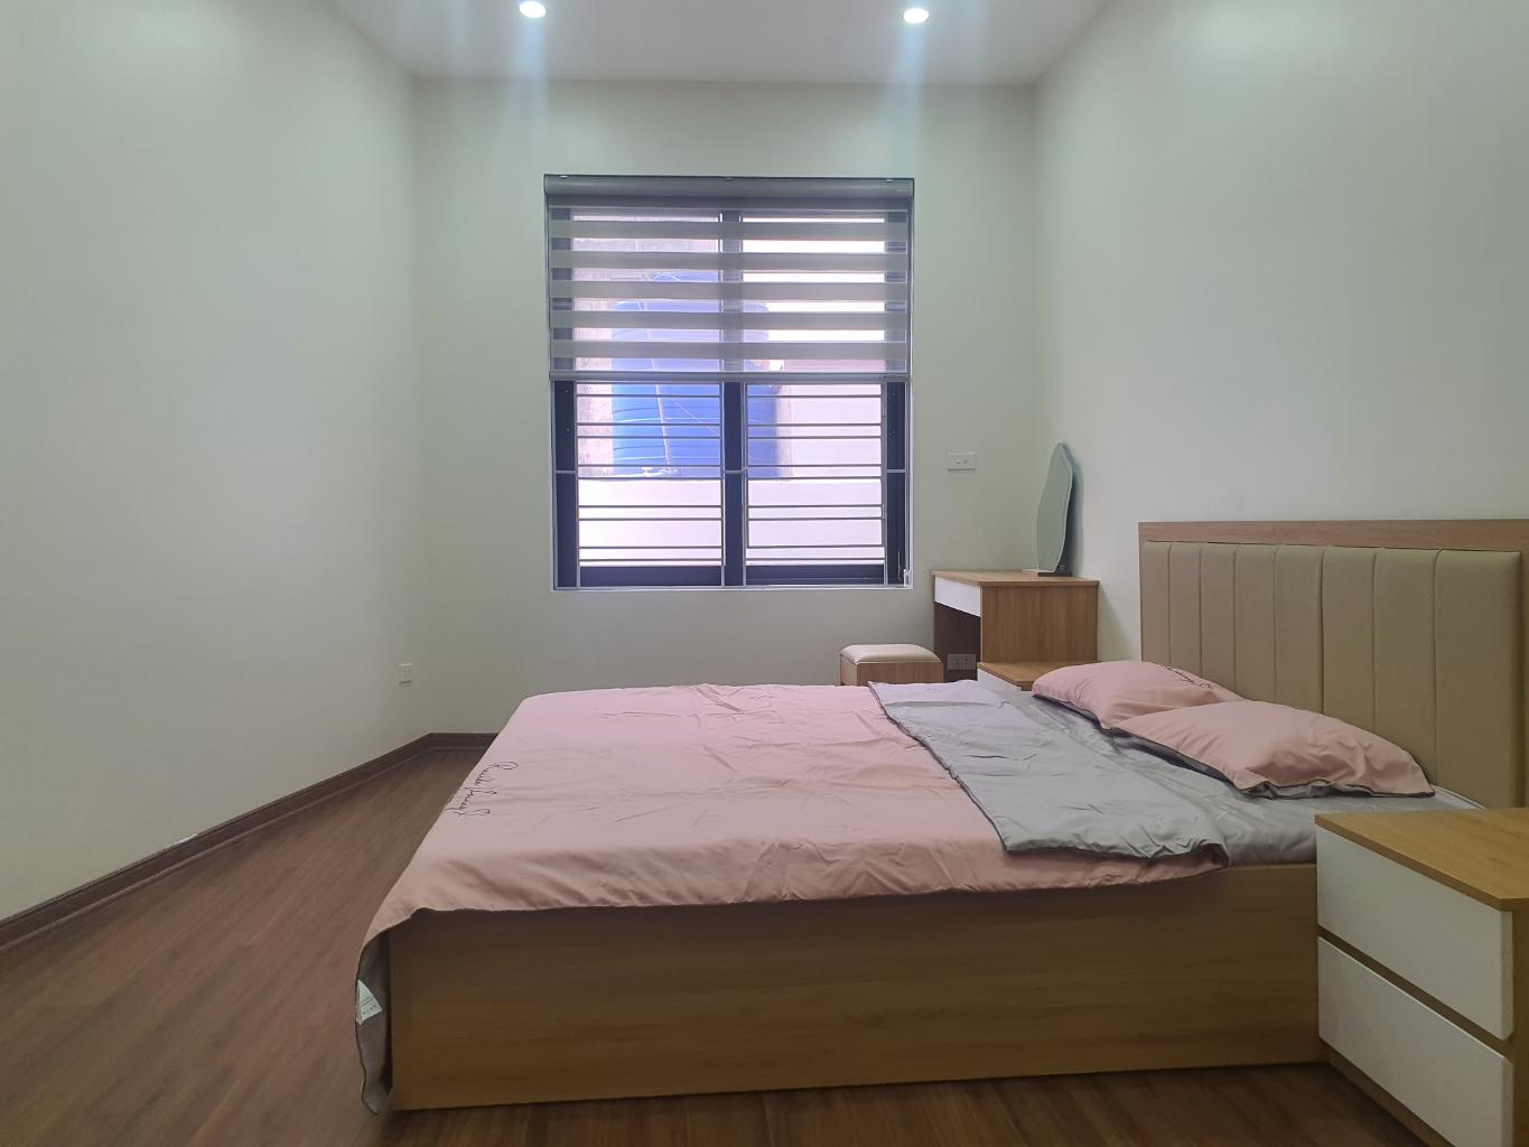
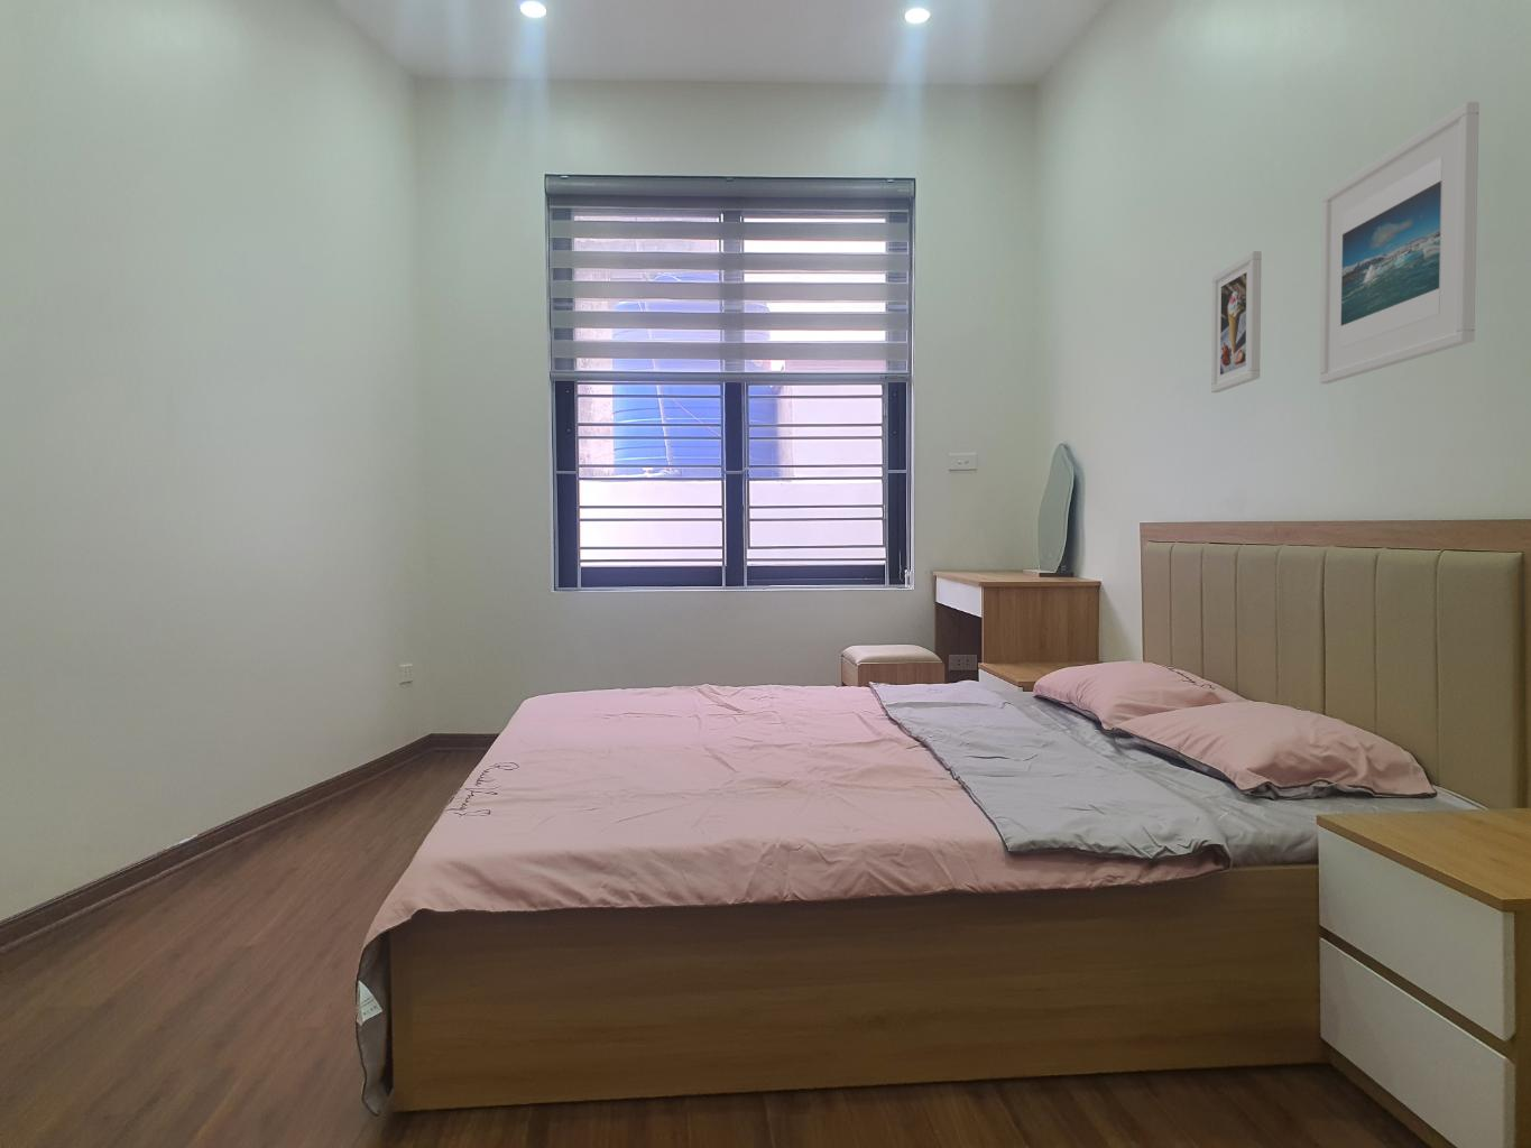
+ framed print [1319,101,1480,385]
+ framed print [1210,250,1262,393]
